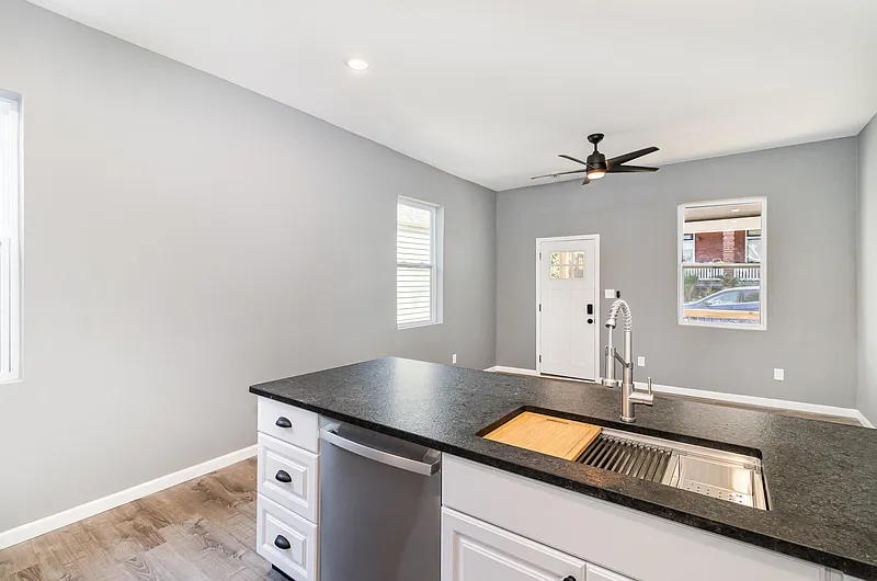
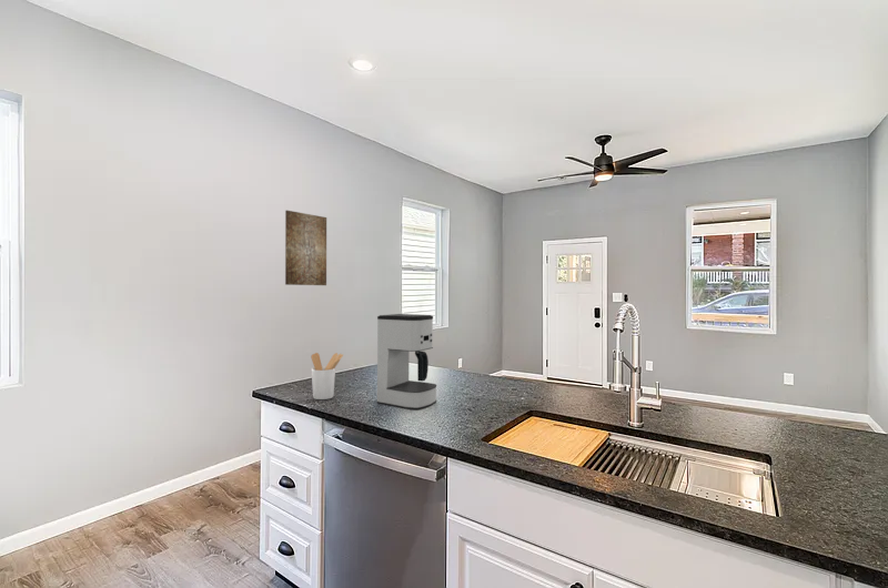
+ utensil holder [310,352,344,401]
+ wall art [284,210,327,286]
+ coffee maker [376,313,437,410]
